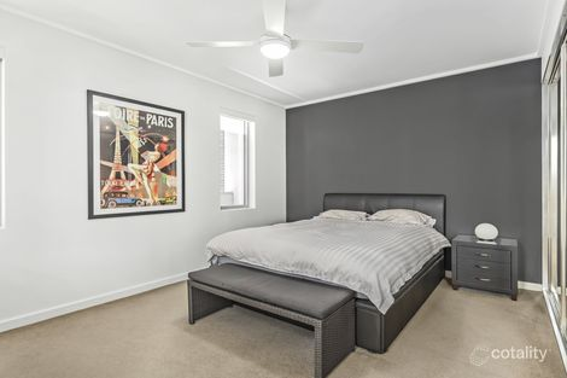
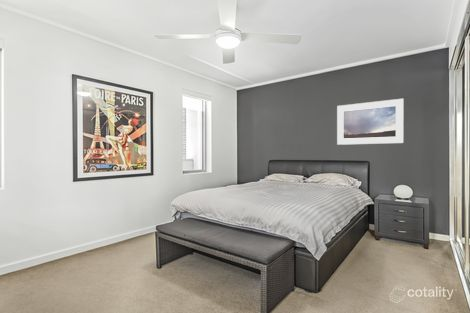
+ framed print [336,98,405,146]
